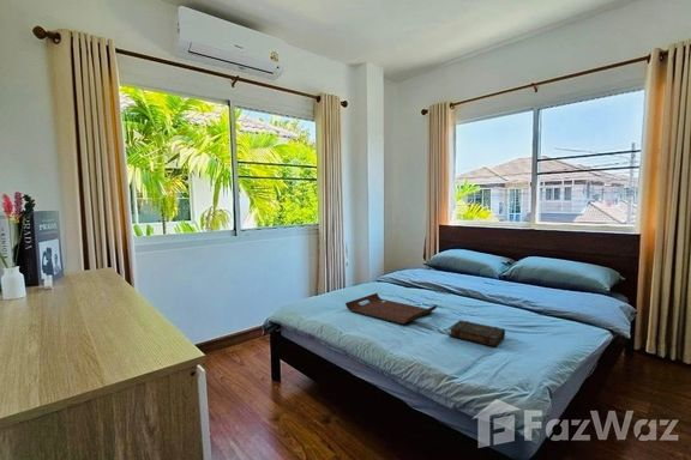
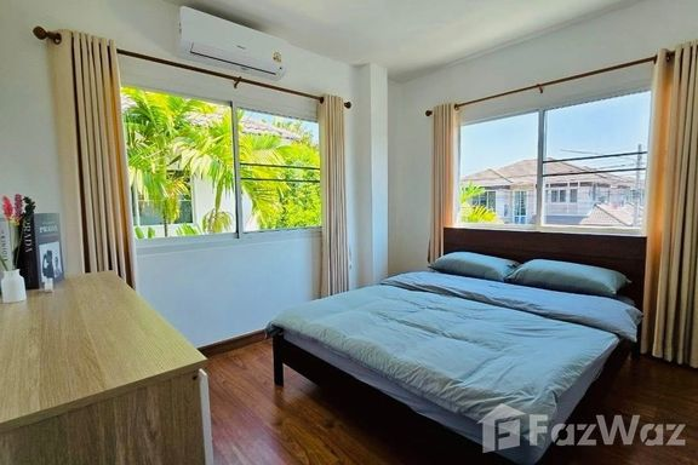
- serving tray [344,292,438,325]
- book [447,319,506,349]
